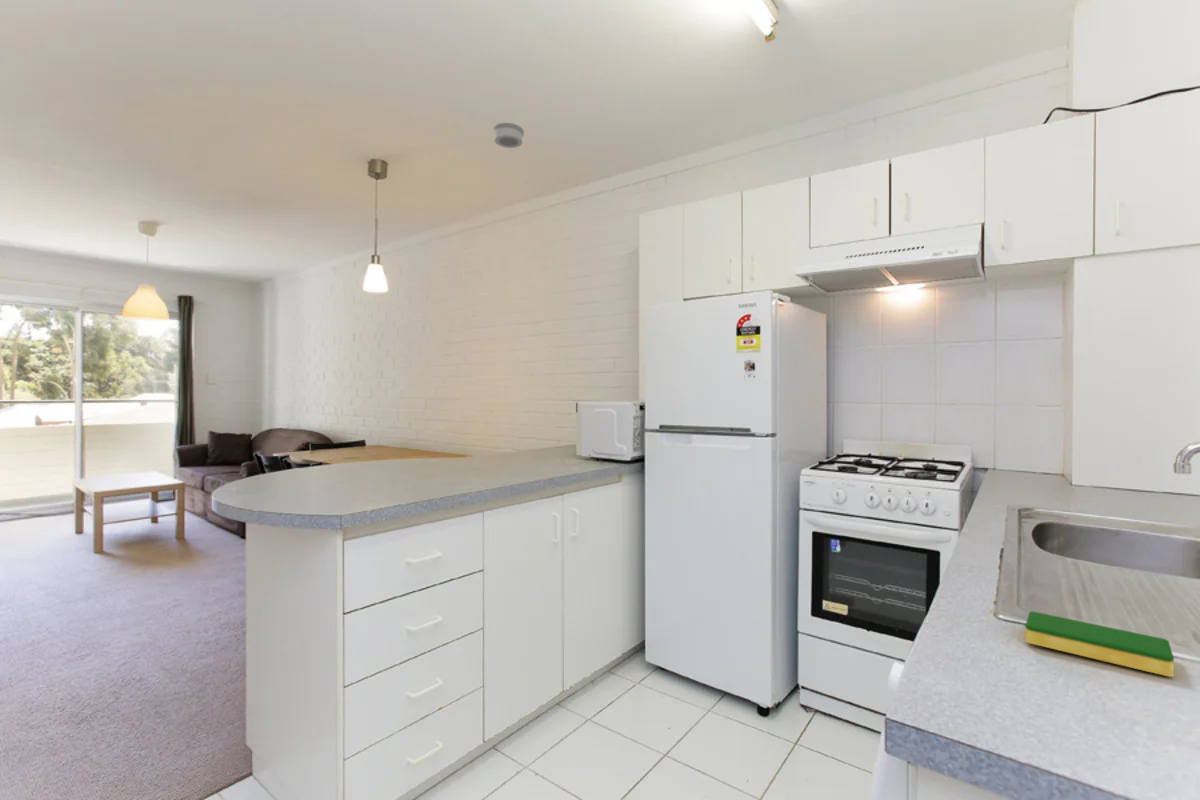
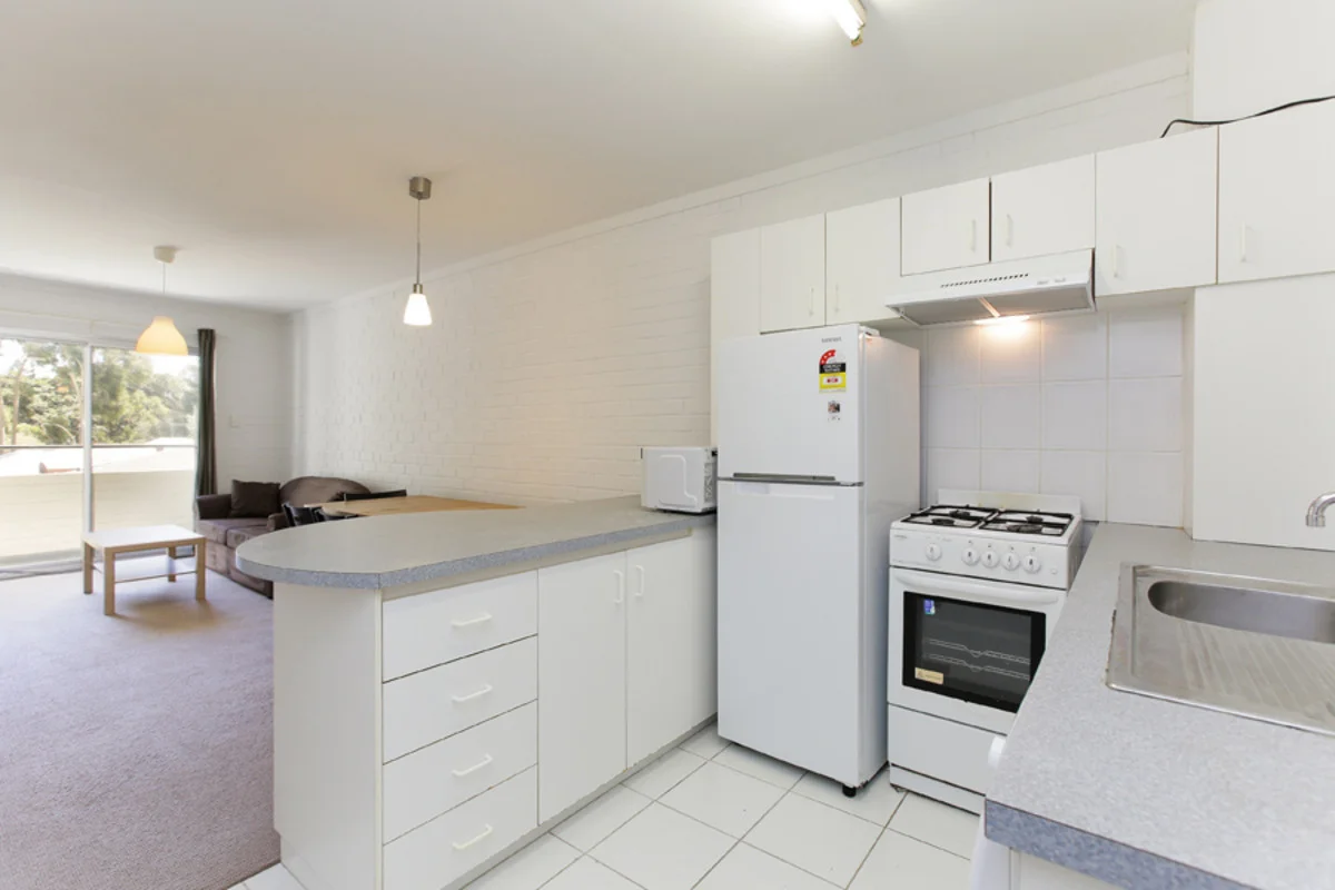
- dish sponge [1024,610,1175,678]
- smoke detector [492,122,525,149]
